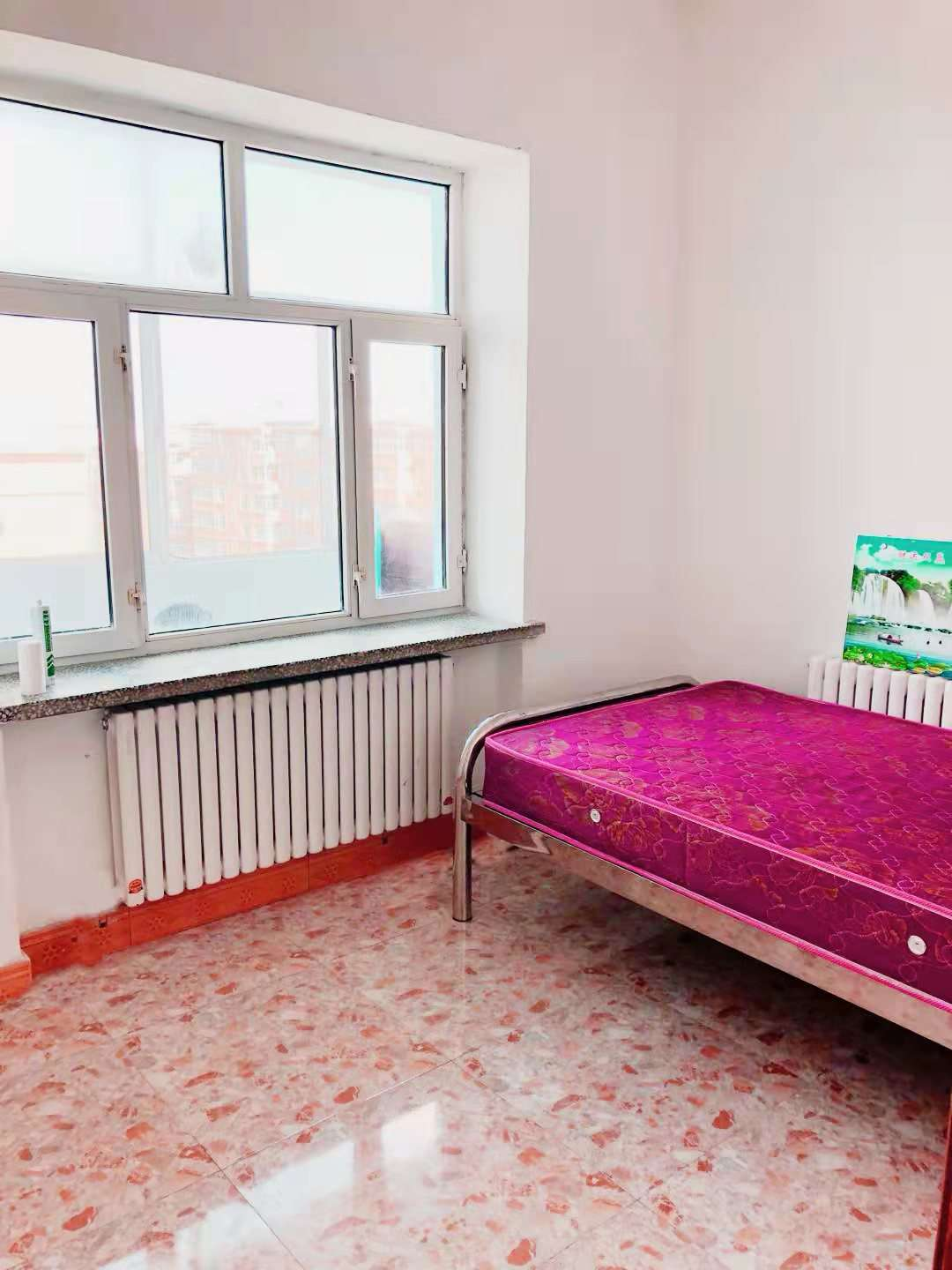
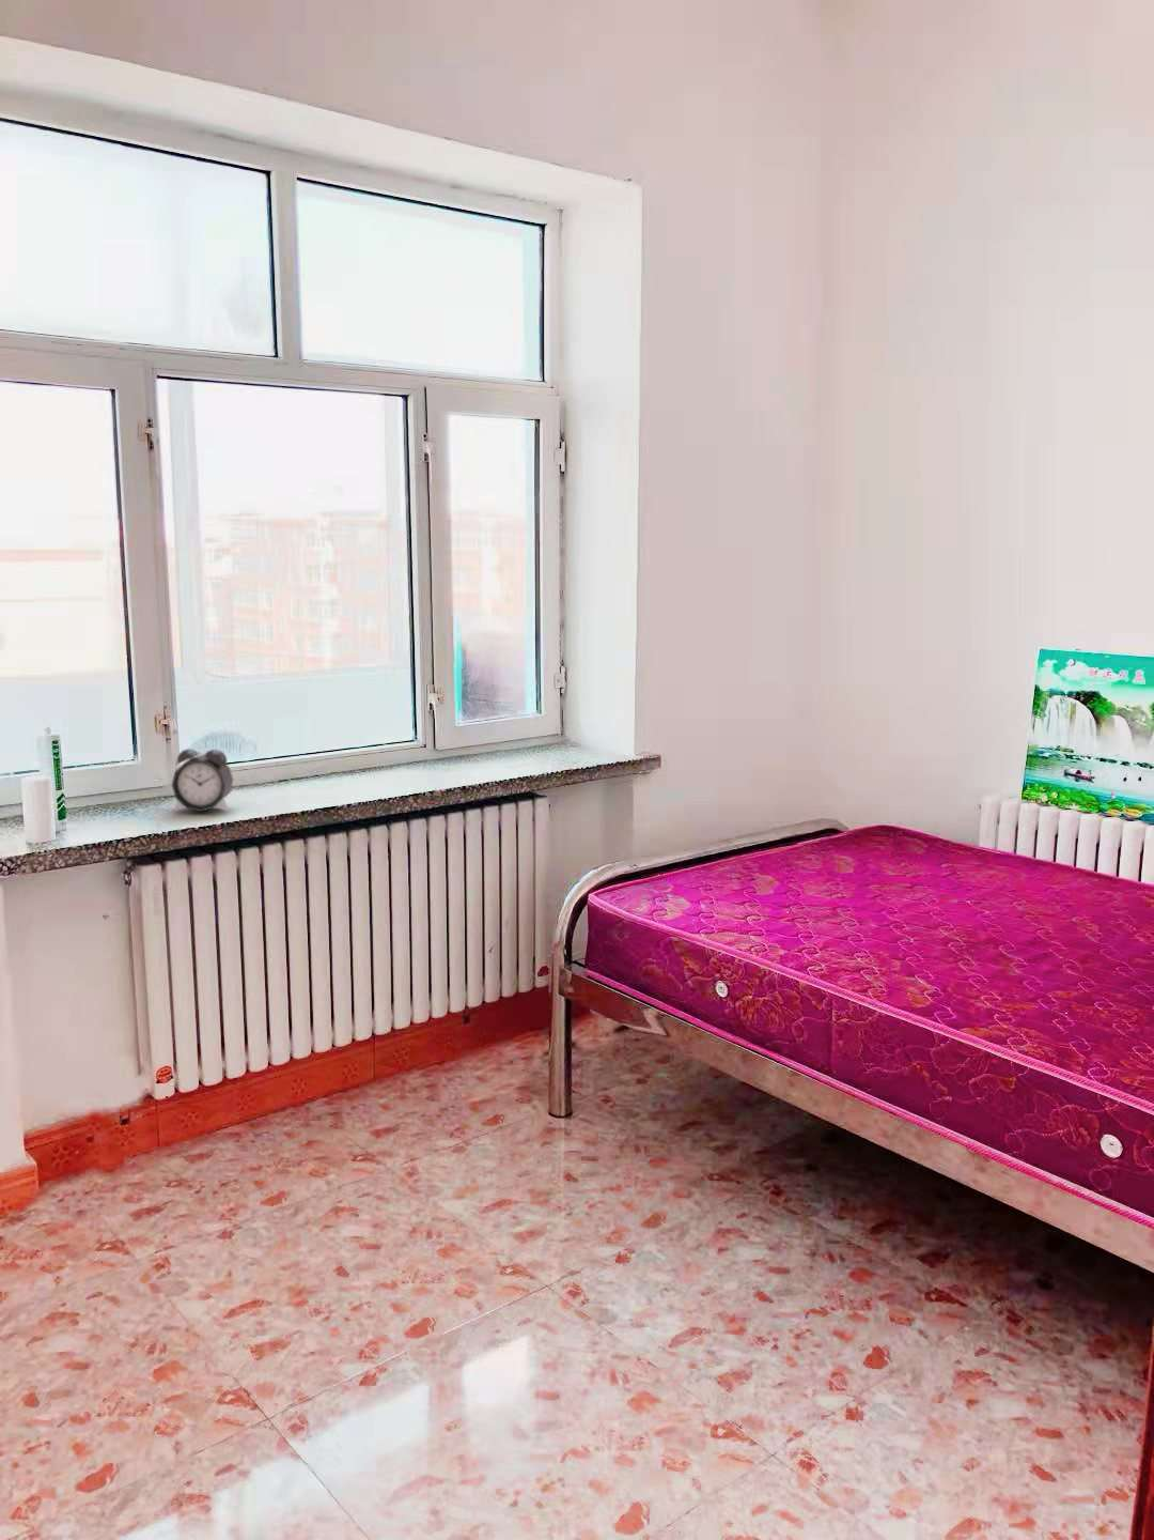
+ alarm clock [171,747,234,812]
